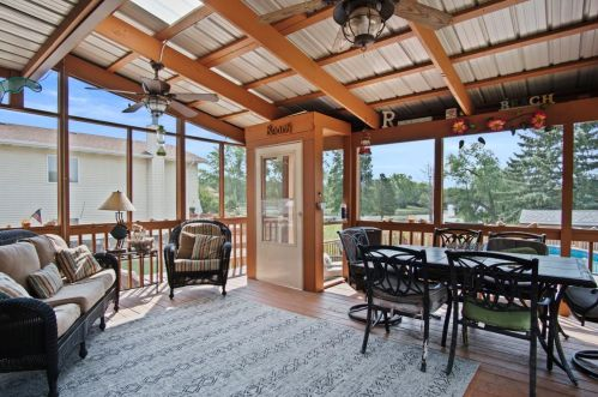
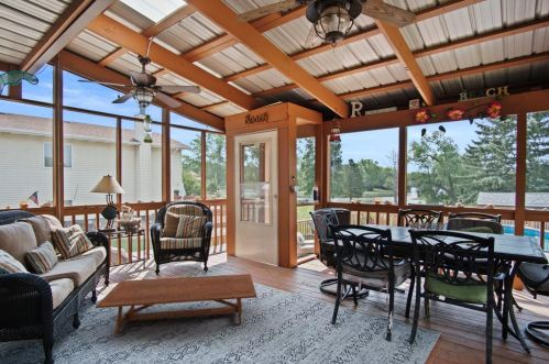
+ coffee table [95,273,257,335]
